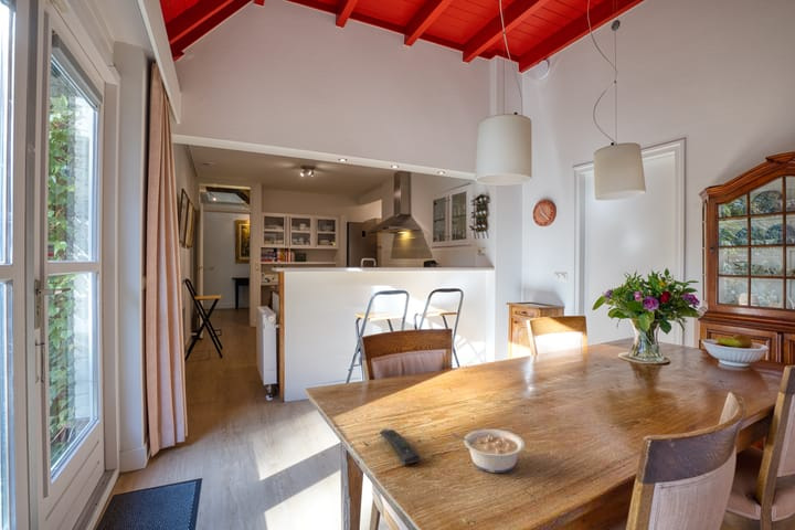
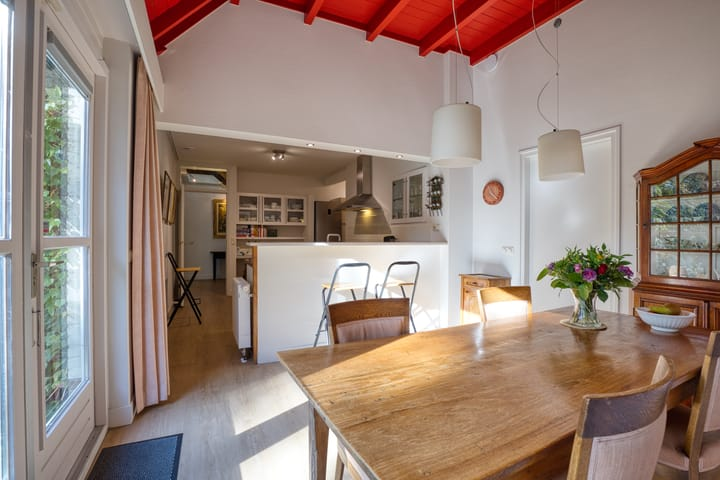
- remote control [379,427,421,466]
- legume [451,428,526,474]
